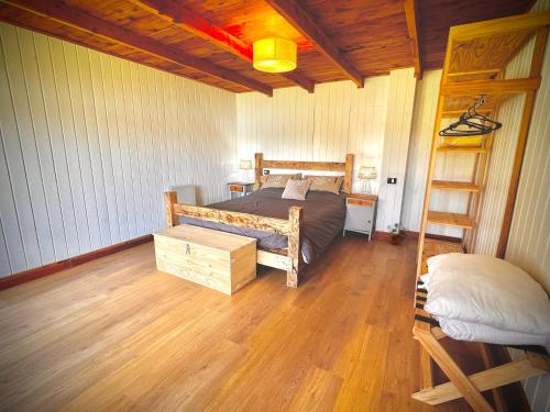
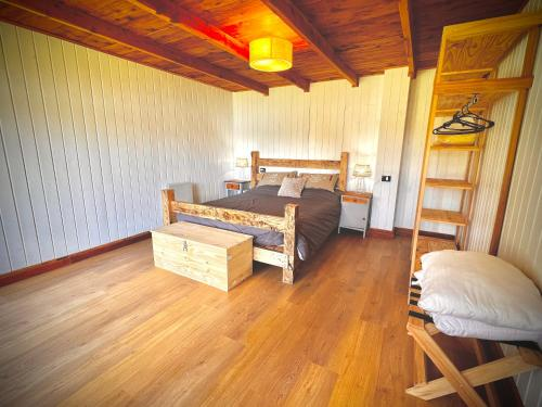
- potted plant [386,221,410,246]
